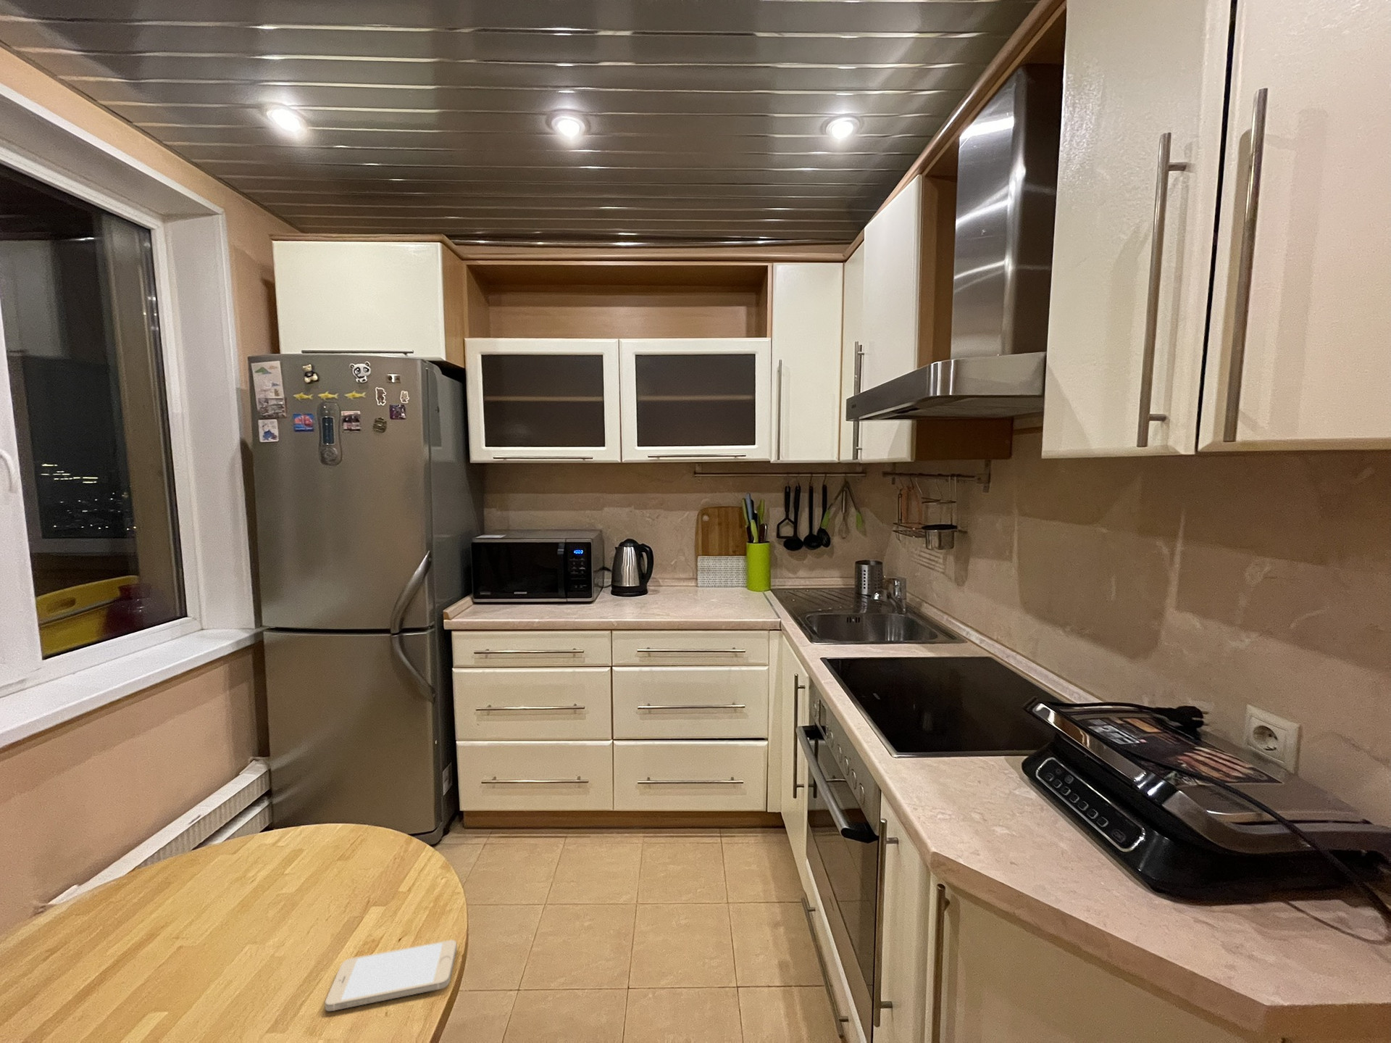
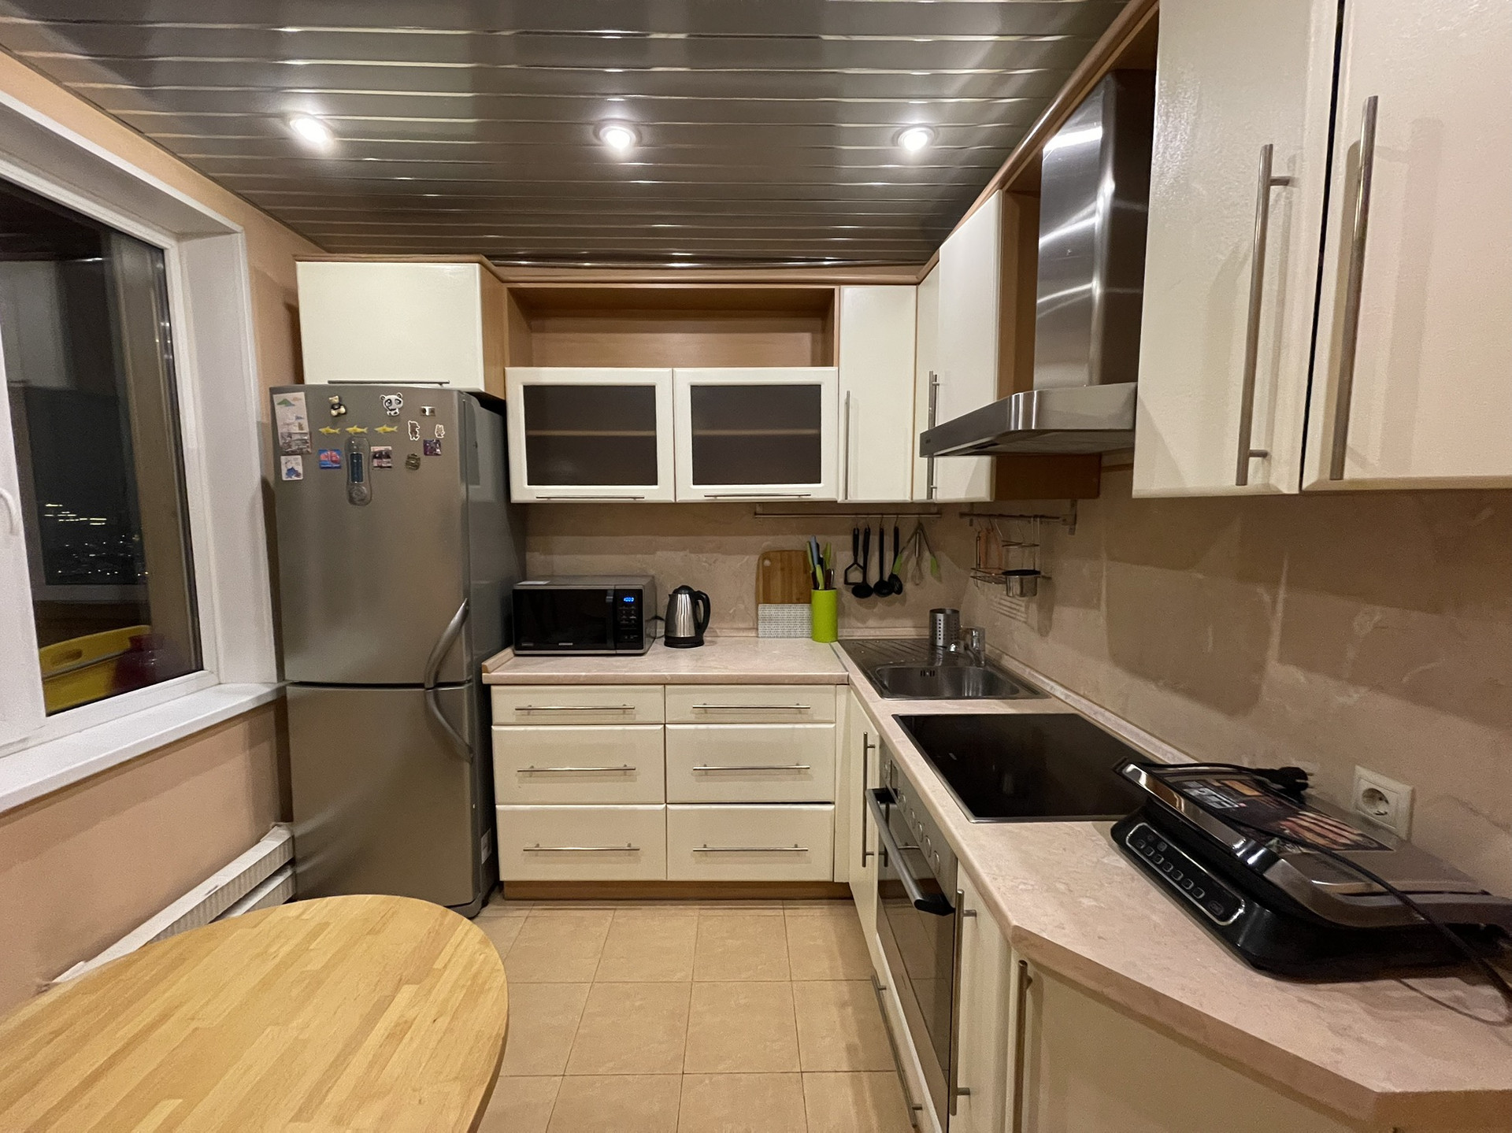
- smartphone [324,939,458,1012]
